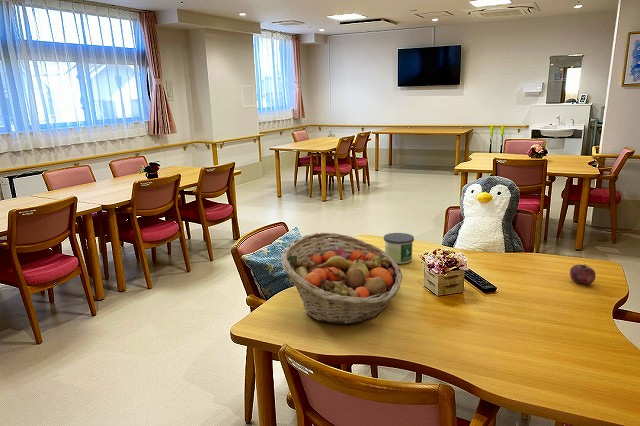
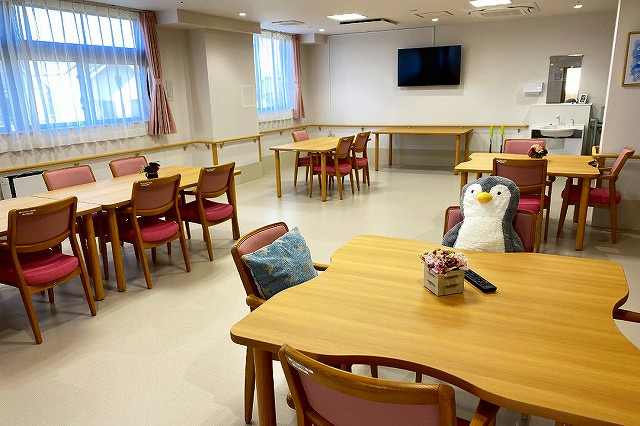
- apple [569,263,597,286]
- fruit basket [280,232,403,325]
- candle [383,232,415,265]
